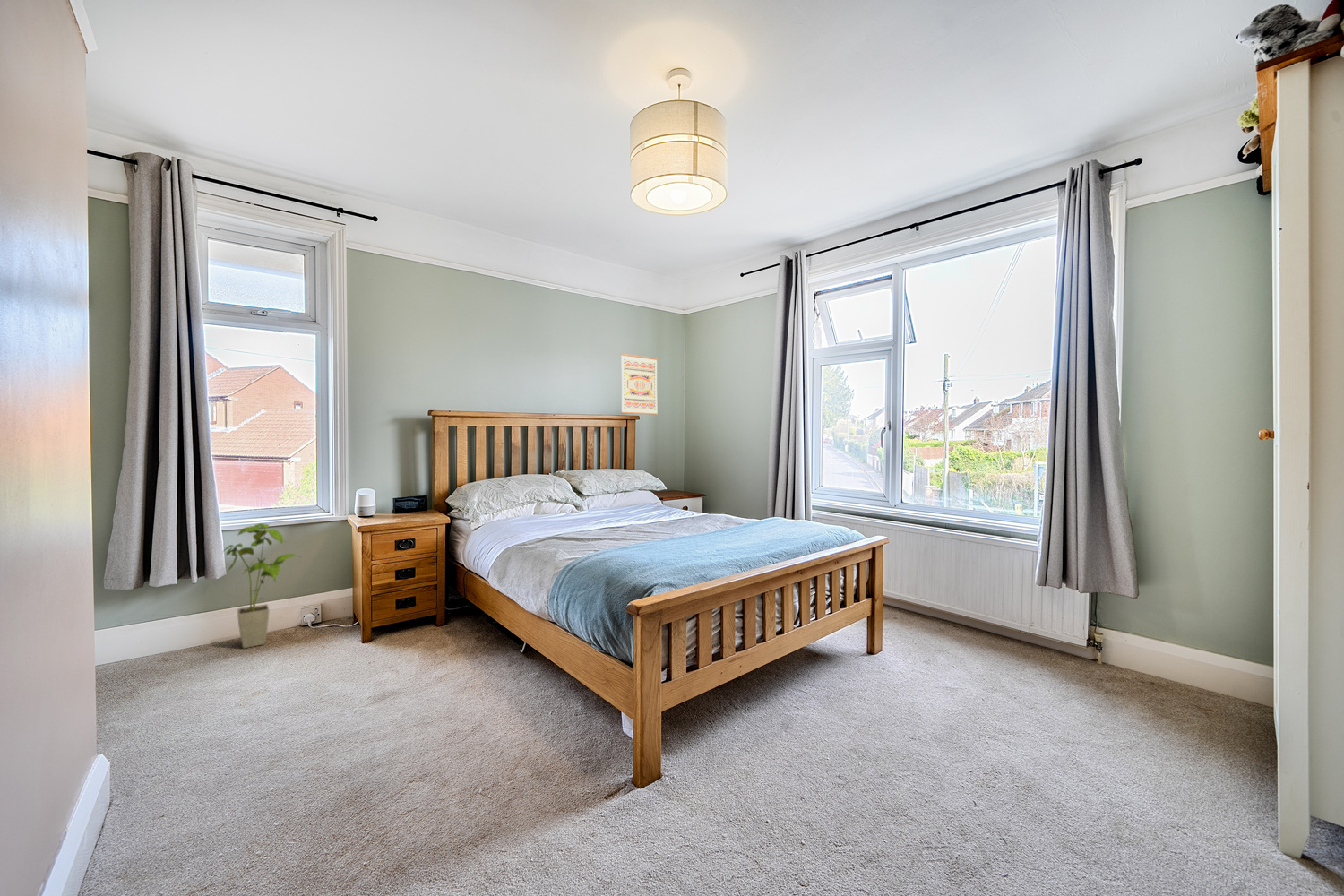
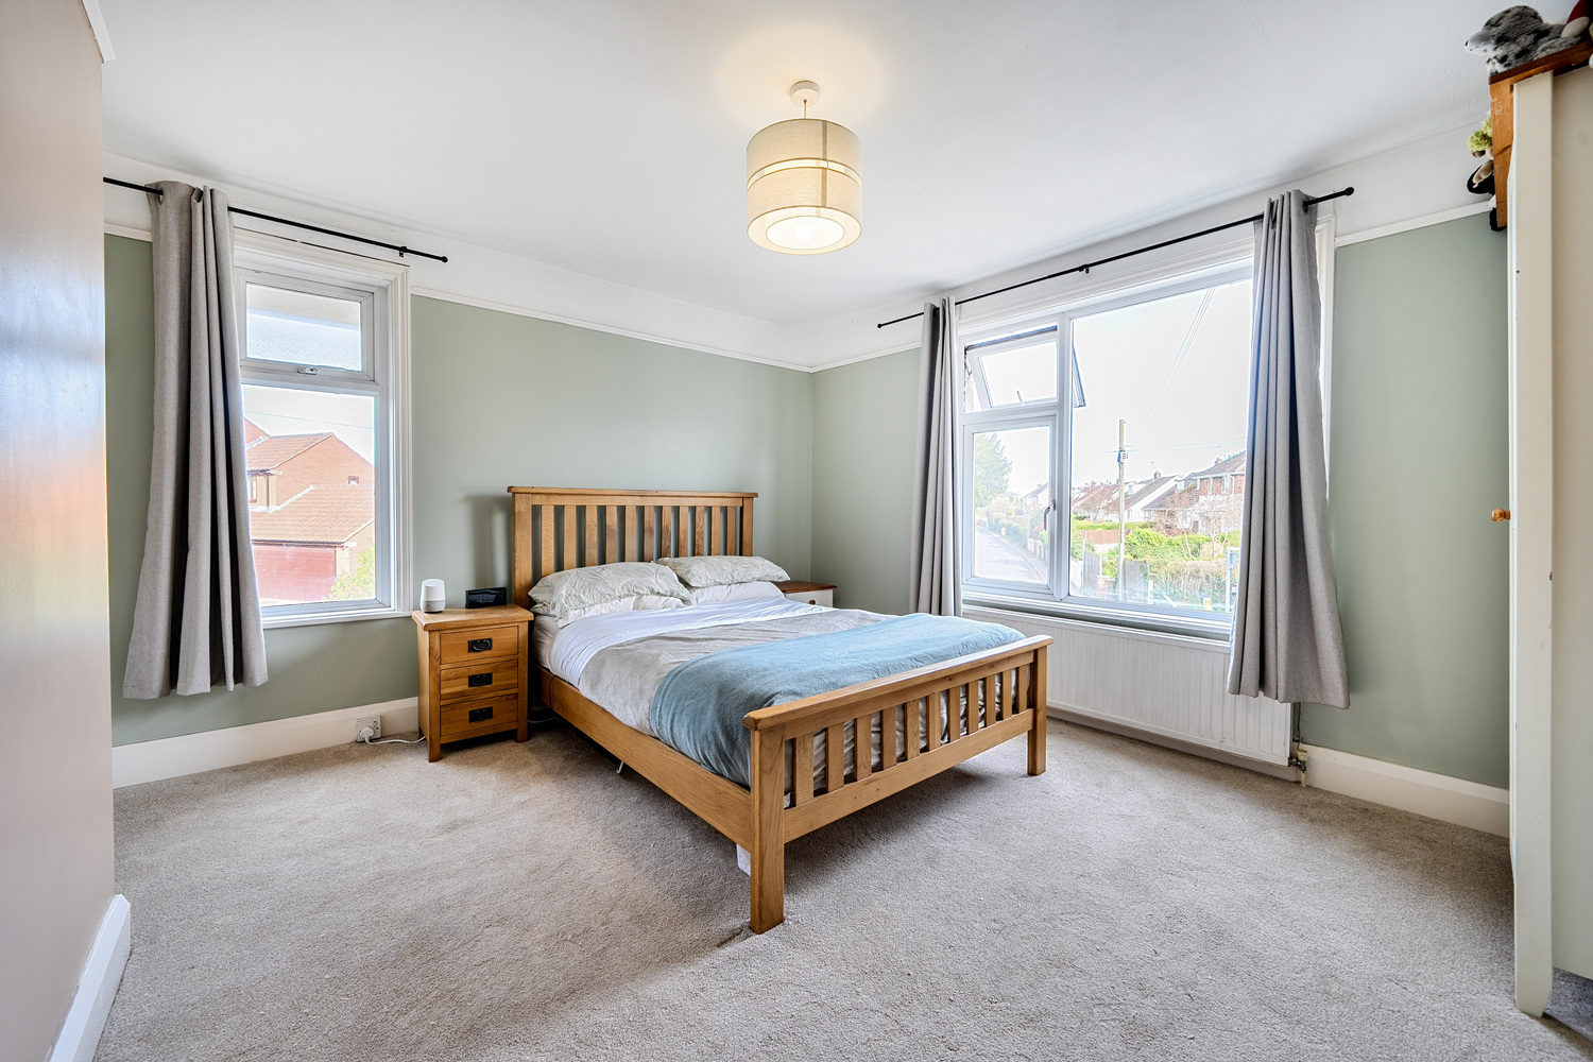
- wall art [620,353,659,416]
- house plant [222,522,302,649]
